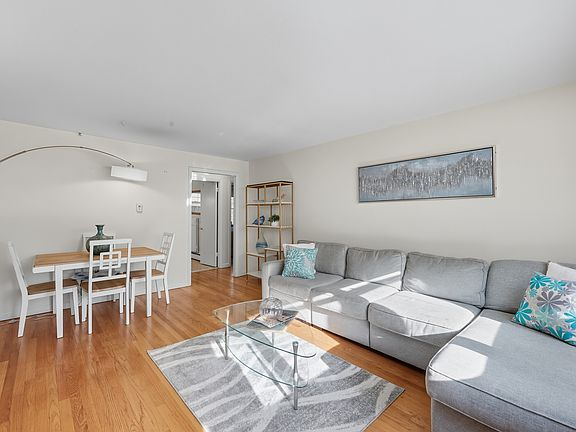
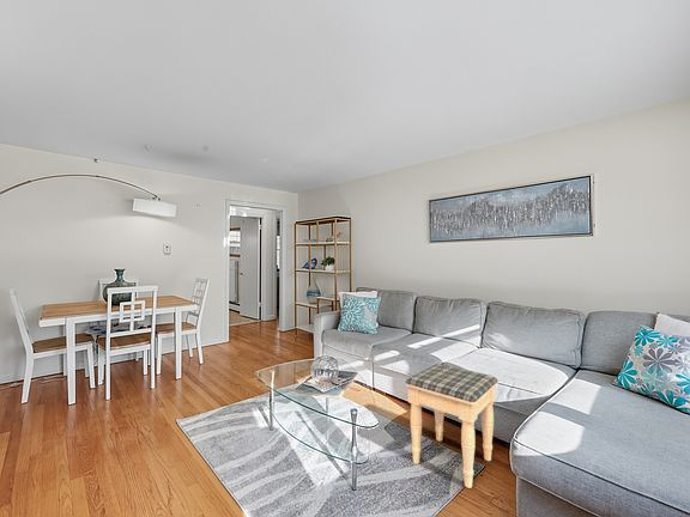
+ footstool [405,363,500,489]
